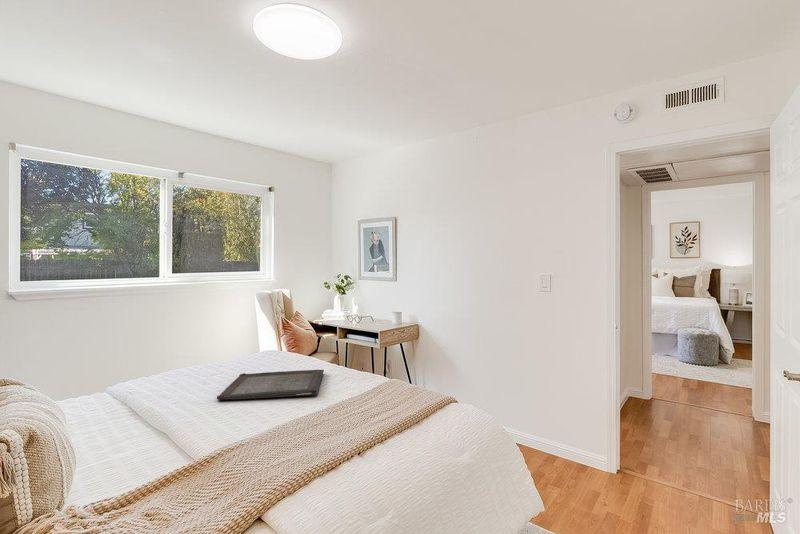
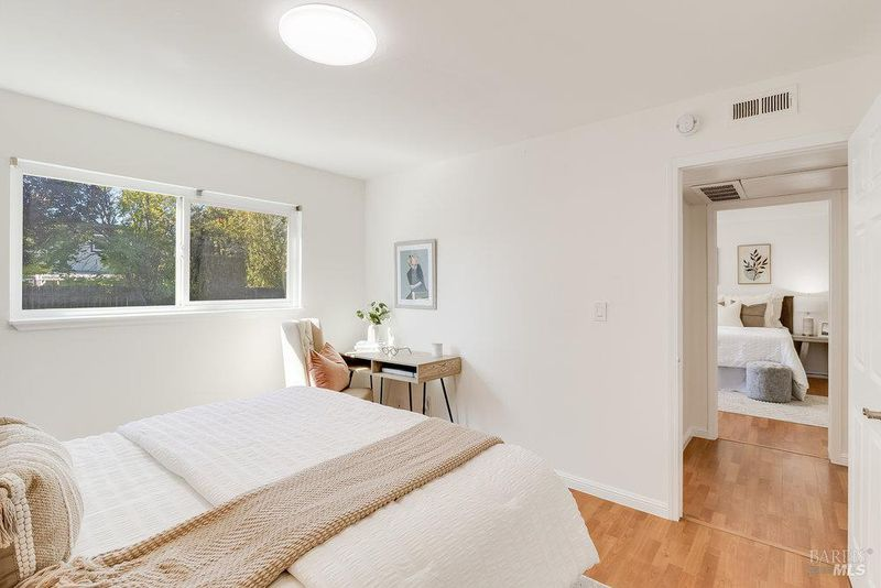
- serving tray [216,369,325,401]
